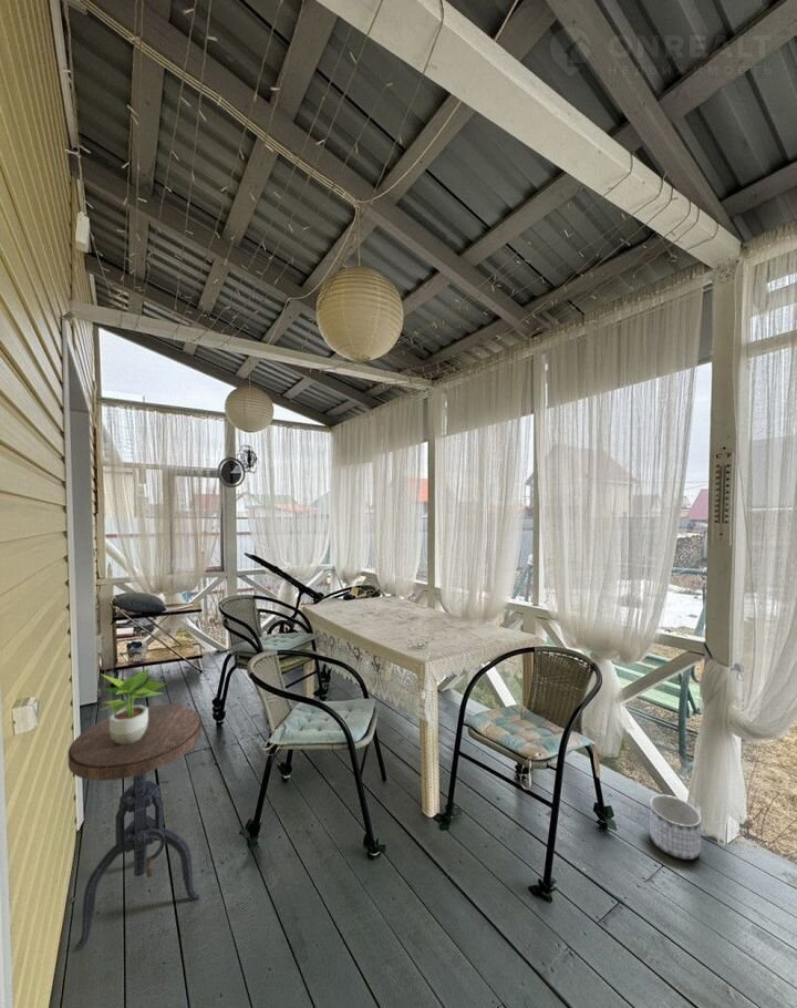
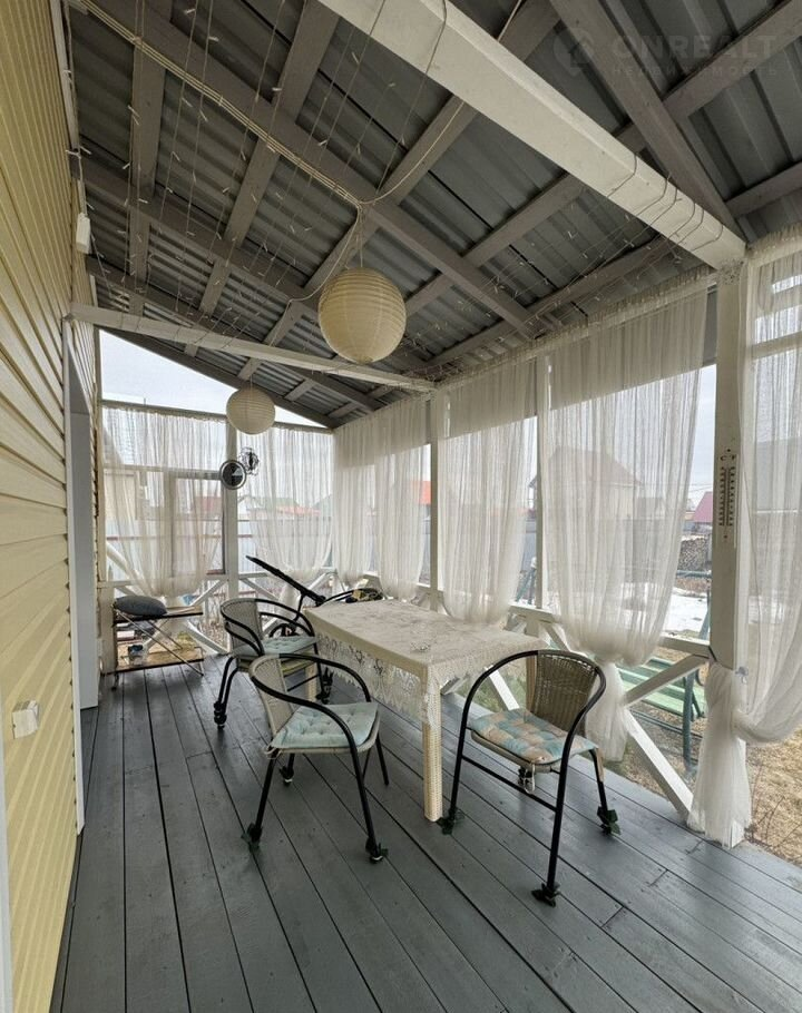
- side table [68,703,203,954]
- planter [649,793,702,861]
- potted plant [99,668,168,744]
